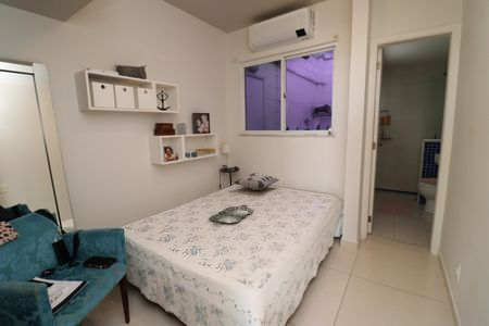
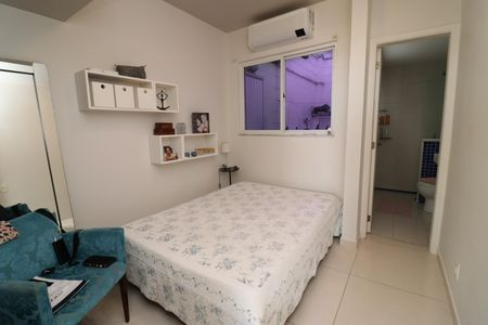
- serving tray [208,204,254,224]
- decorative pillow [233,172,281,191]
